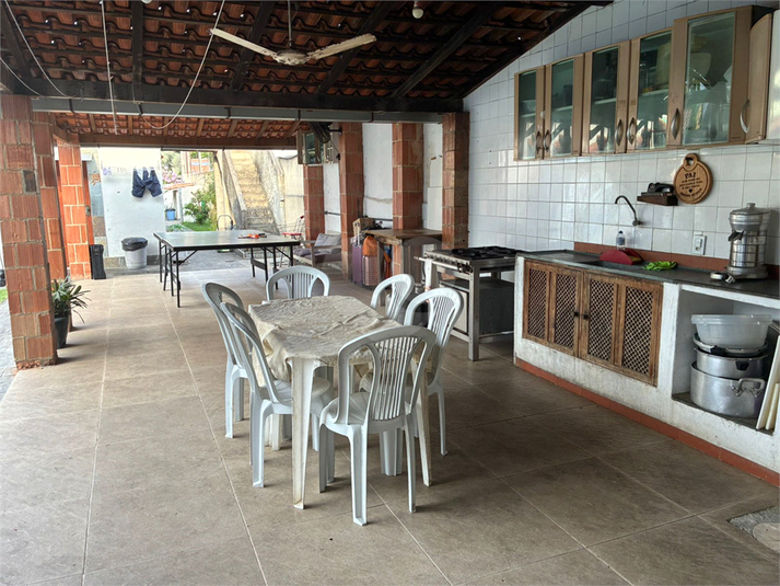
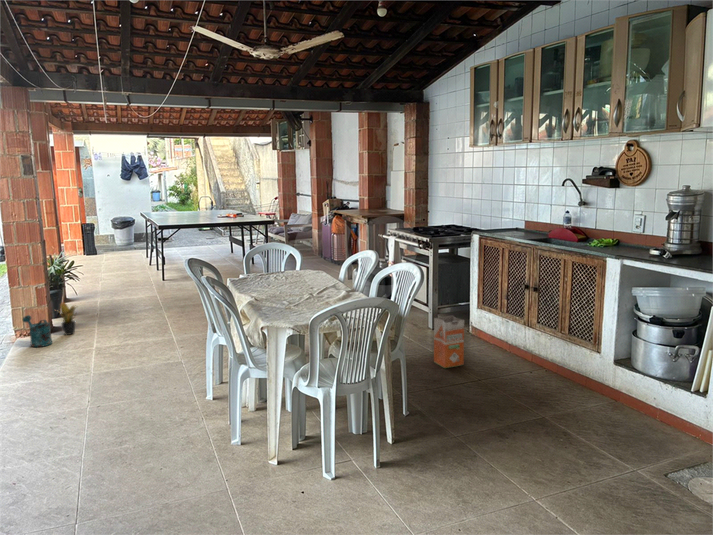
+ potted plant [55,301,78,336]
+ watering can [22,314,53,348]
+ waste bin [433,315,465,369]
